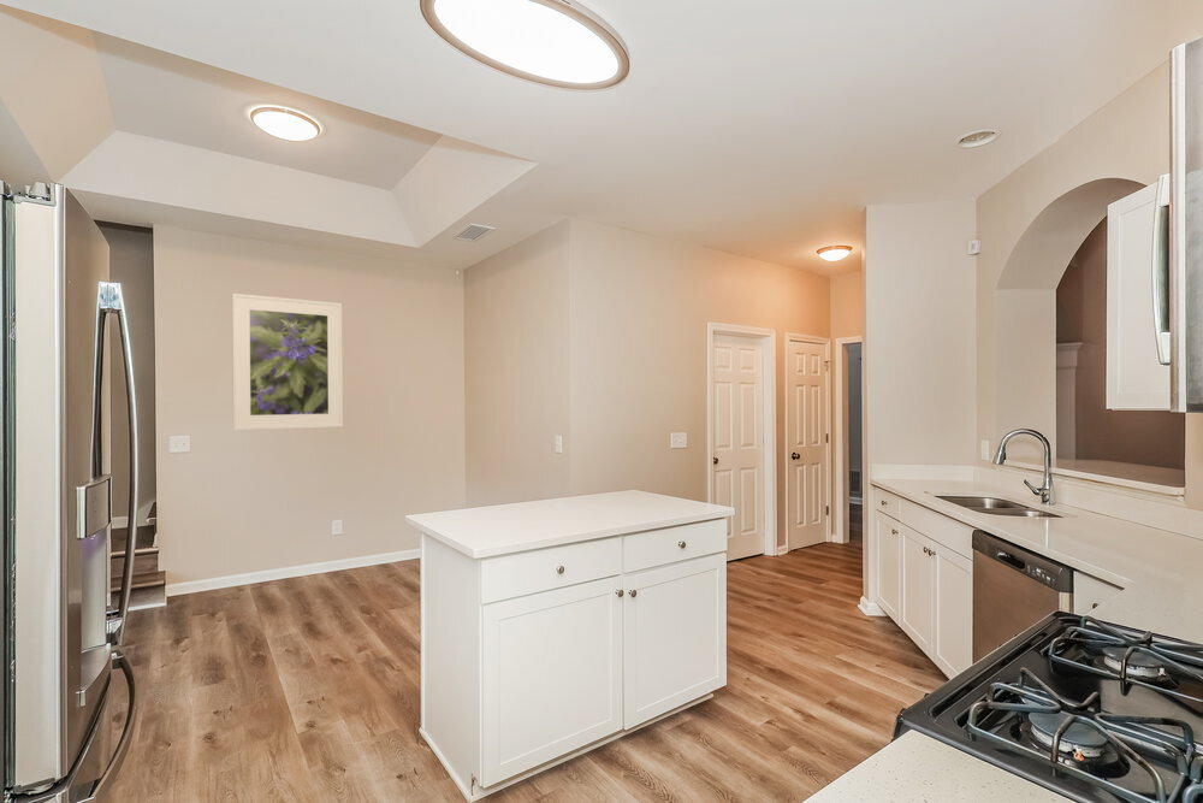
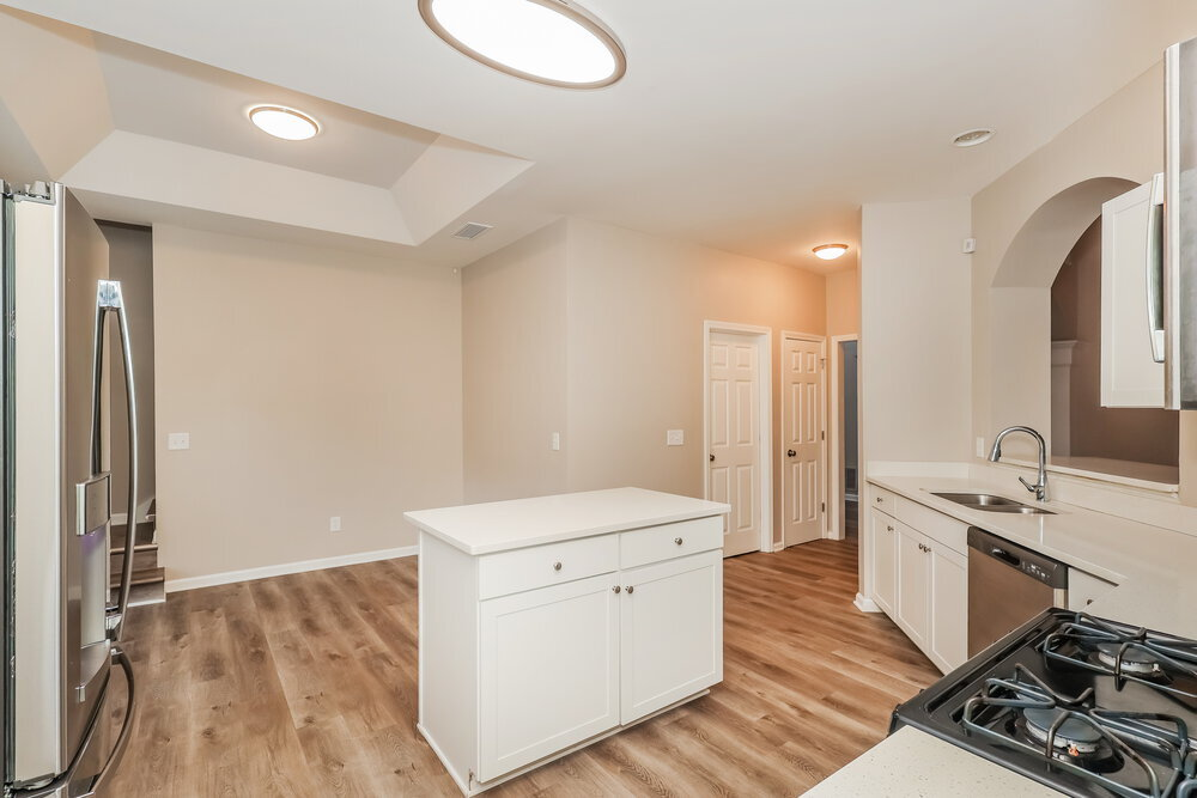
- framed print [231,293,344,432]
